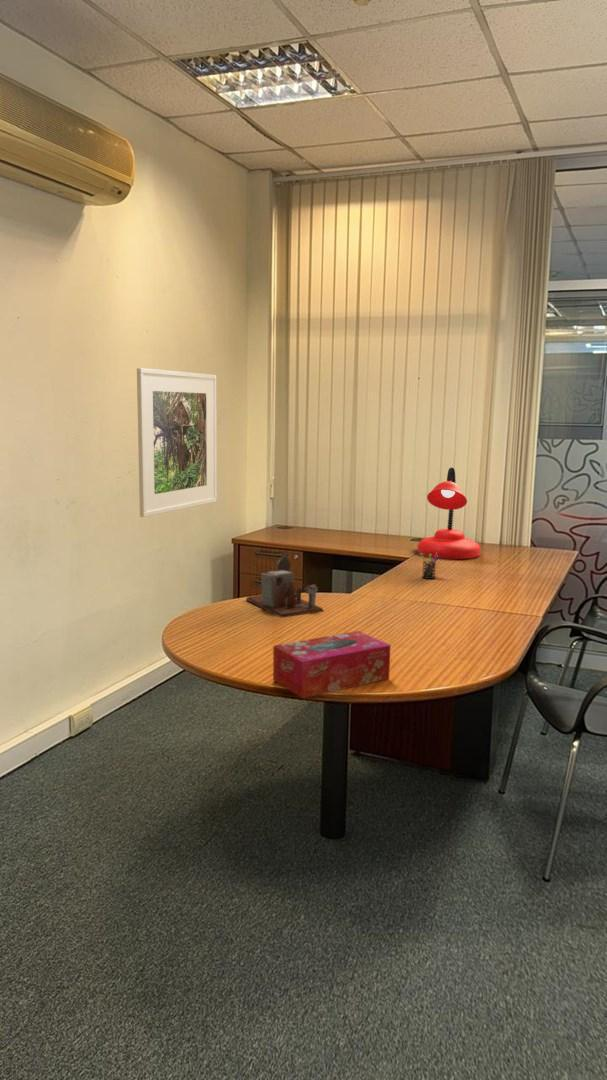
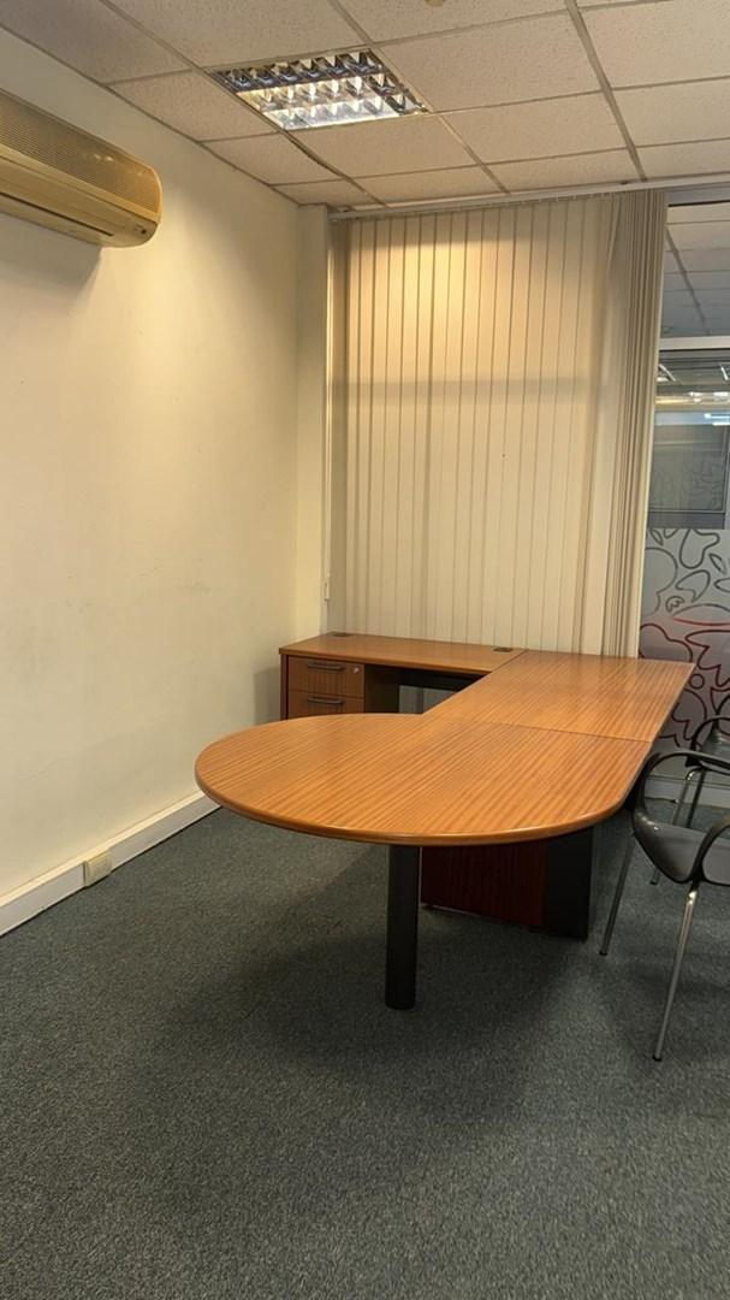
- pen holder [420,552,439,580]
- desk organizer [245,553,325,618]
- desk lamp [416,467,482,560]
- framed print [136,367,218,518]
- tissue box [272,630,391,699]
